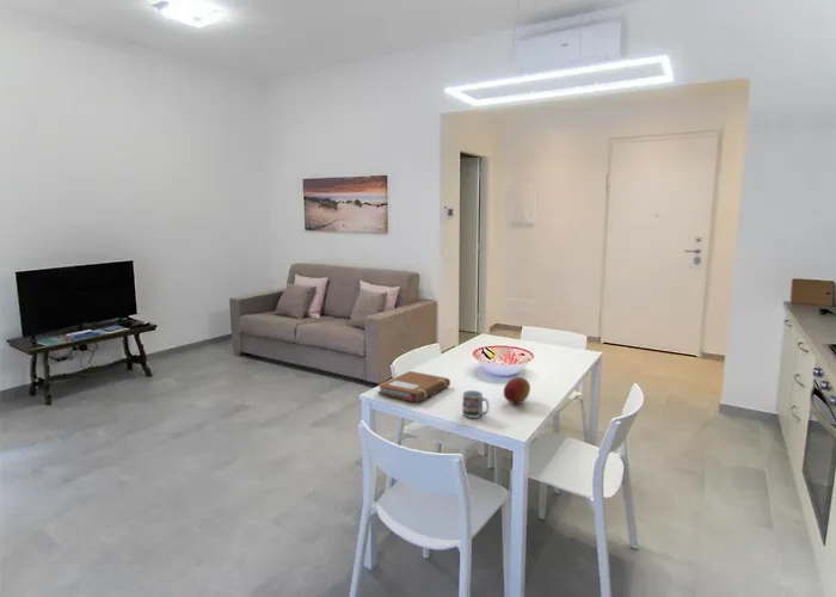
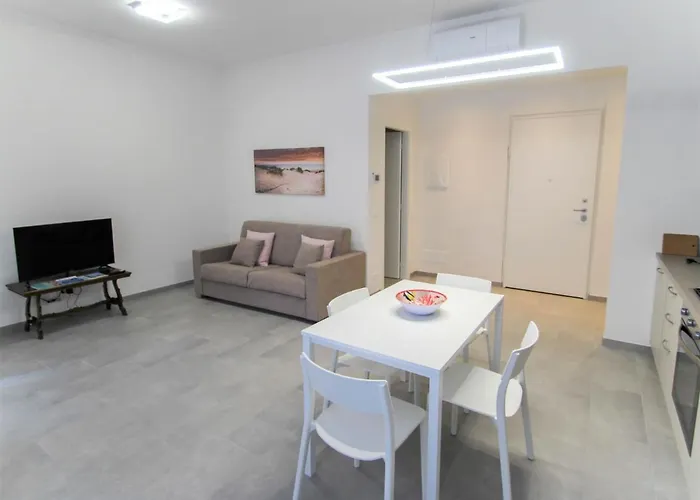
- notebook [376,370,451,404]
- cup [462,389,490,419]
- fruit [503,376,531,406]
